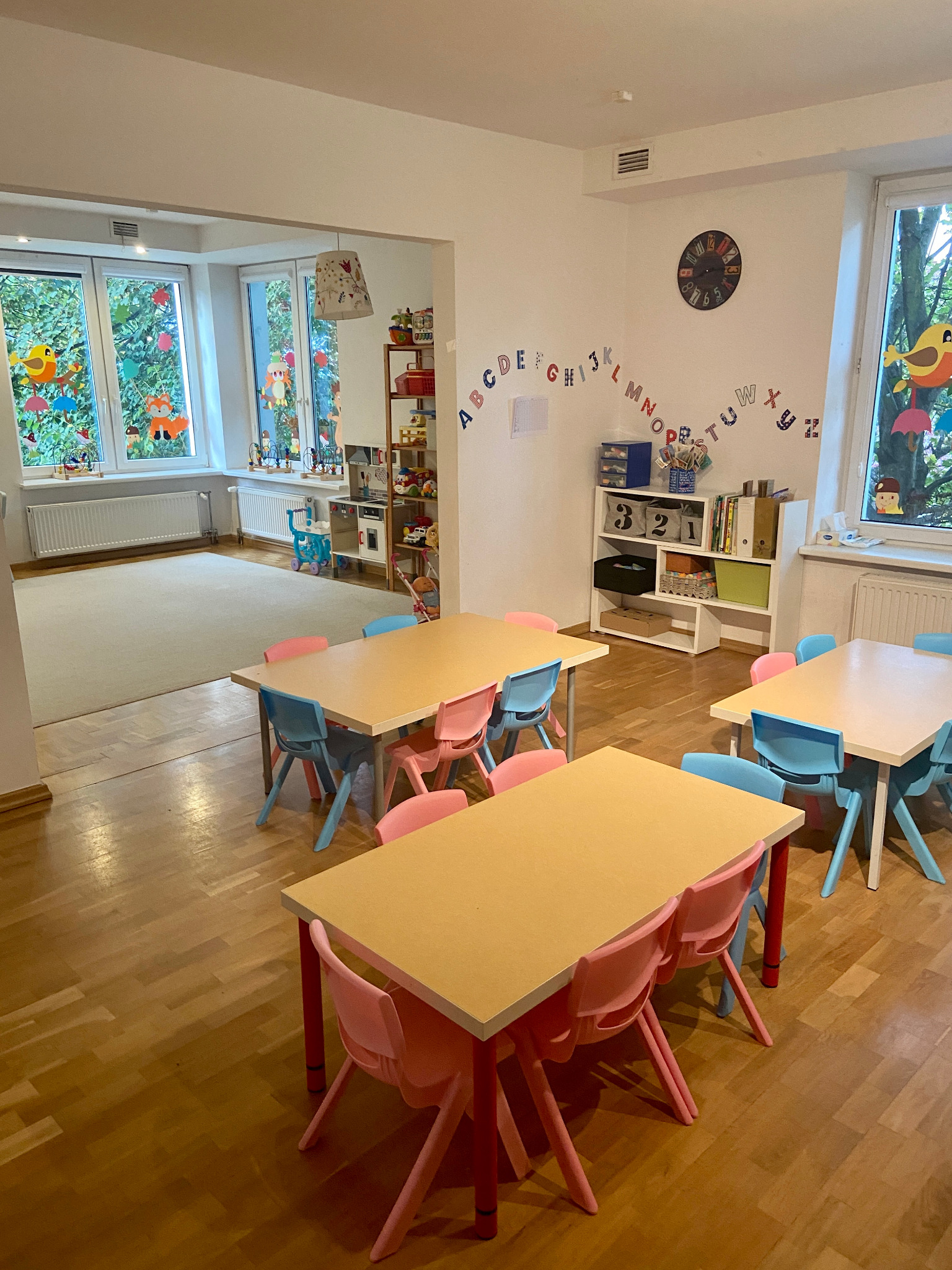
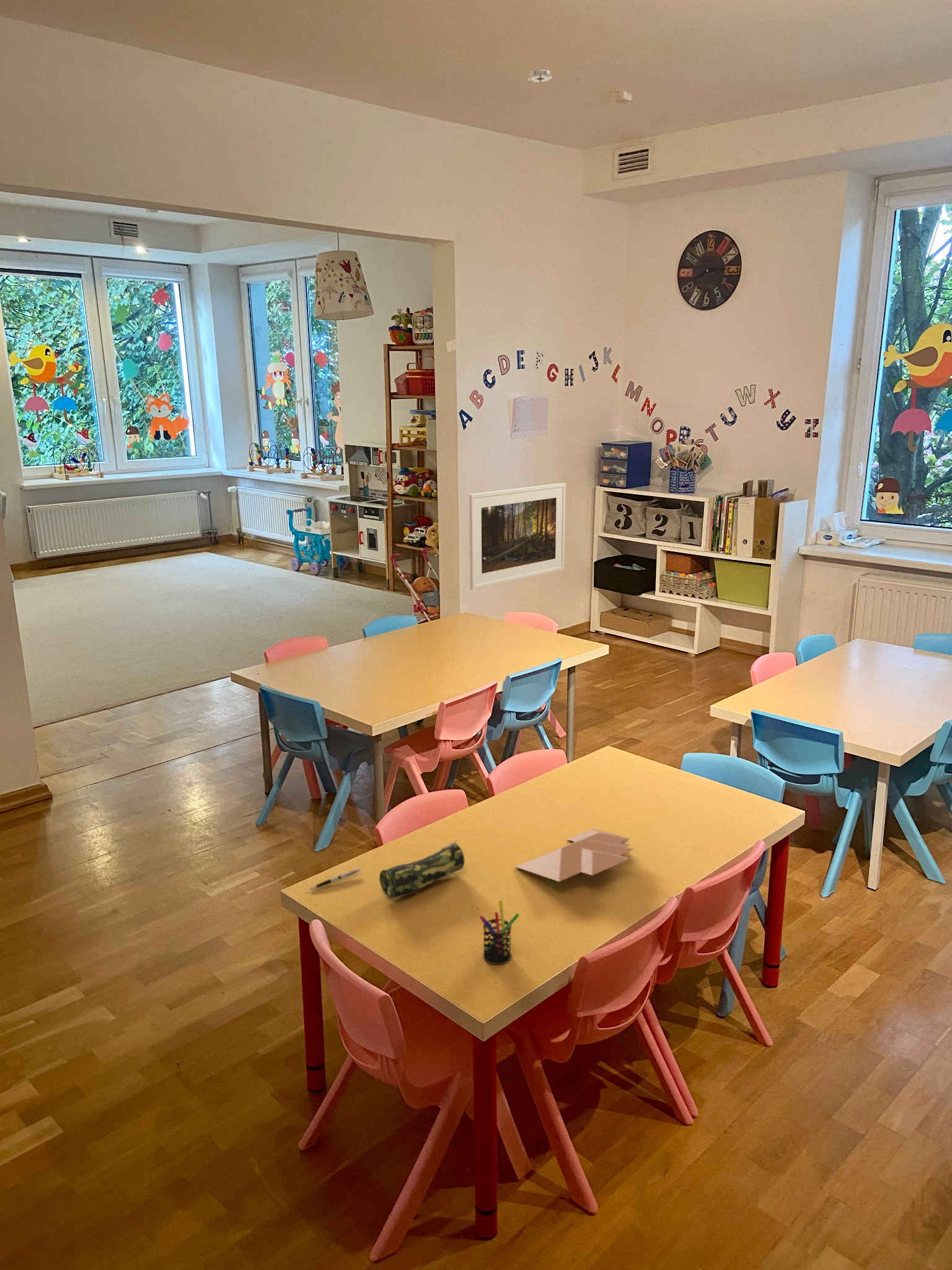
+ pencil case [379,840,465,899]
+ smoke detector [527,69,553,84]
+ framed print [469,482,566,590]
+ papers [514,828,635,887]
+ pen holder [479,899,520,965]
+ pen [309,868,361,890]
